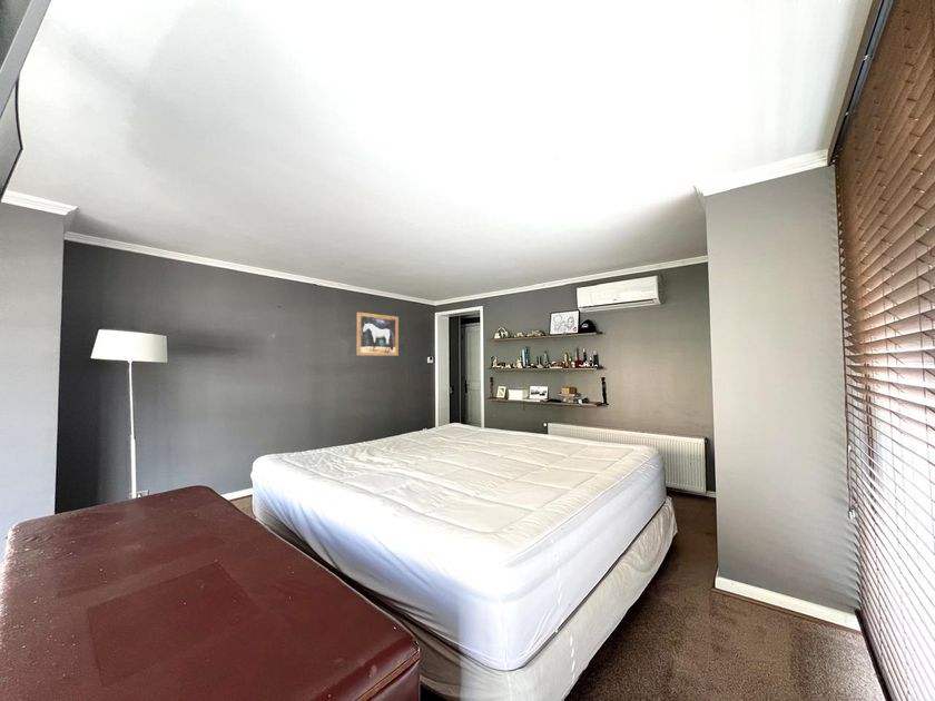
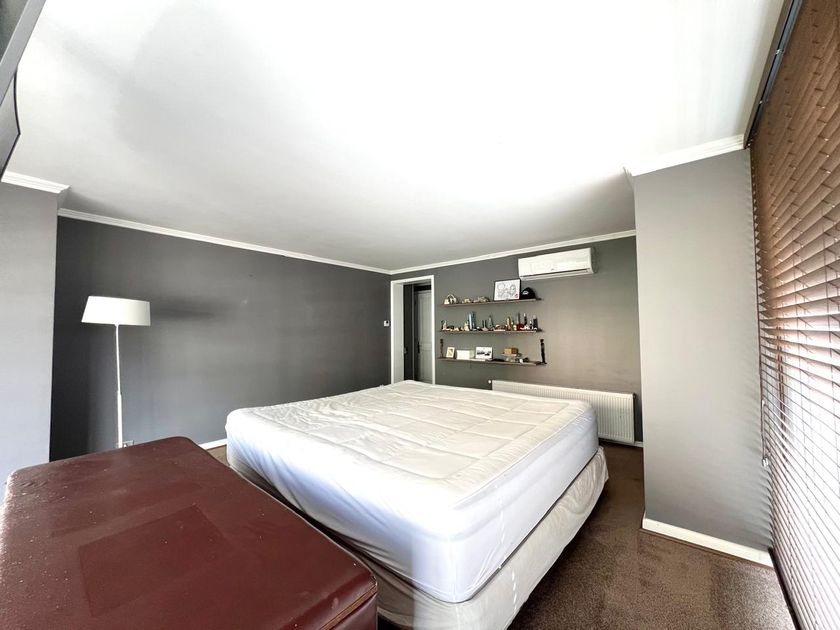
- wall art [355,312,400,357]
